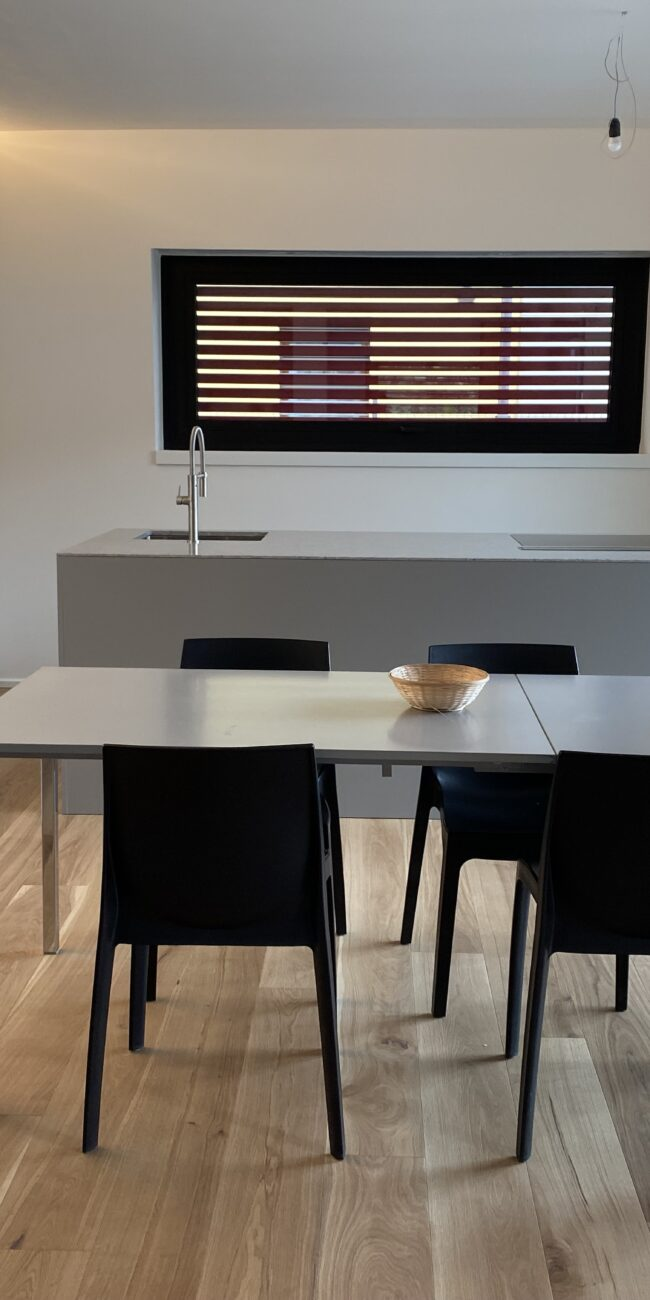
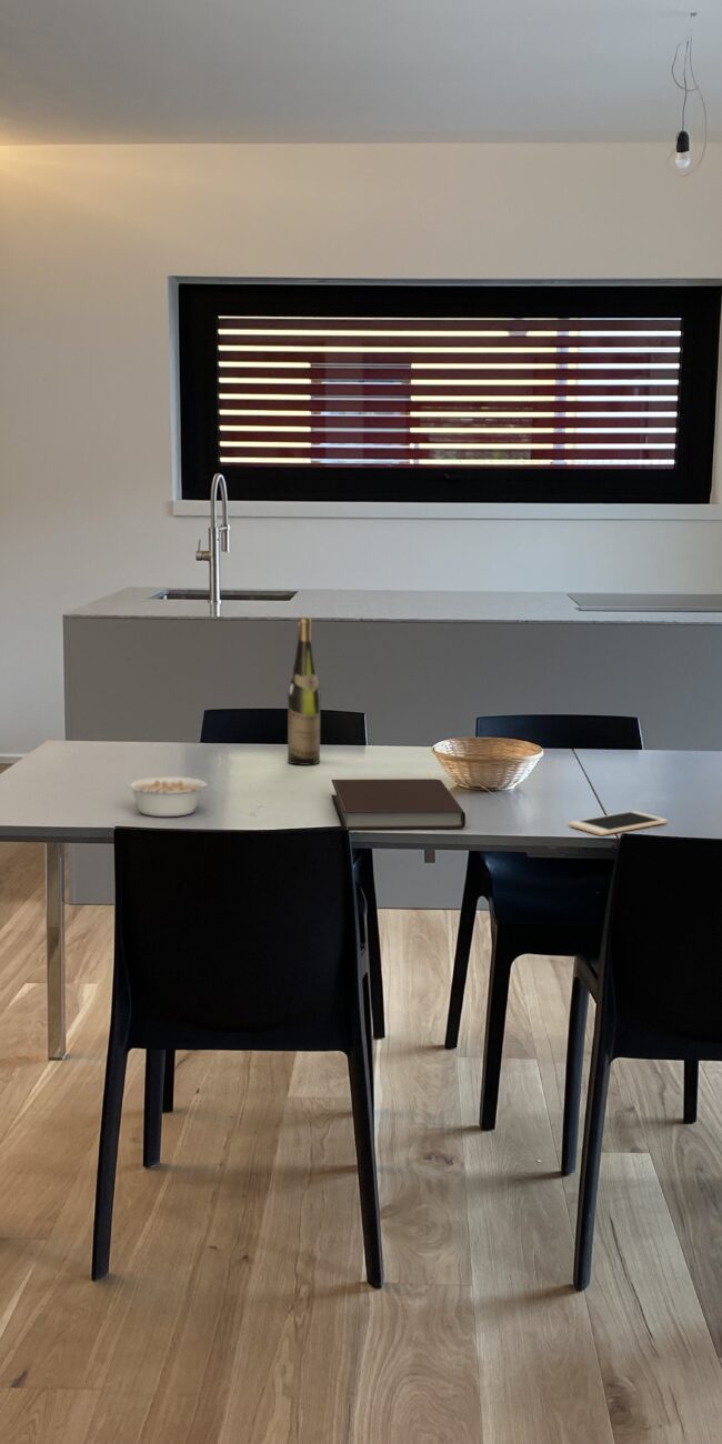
+ legume [126,775,208,818]
+ wine bottle [287,616,322,766]
+ notebook [330,778,467,831]
+ cell phone [568,810,668,836]
